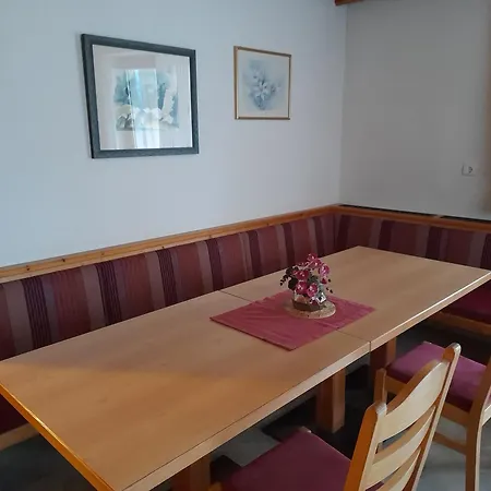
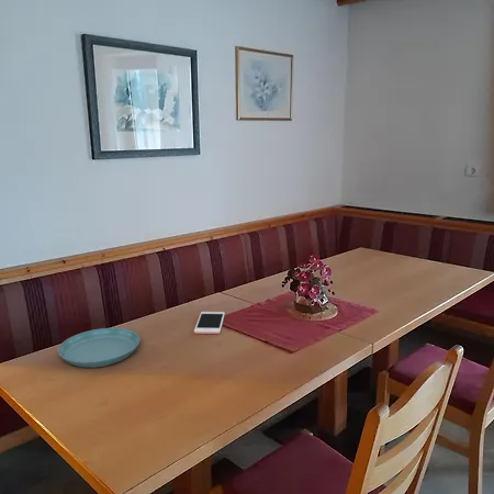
+ cell phone [193,311,226,335]
+ saucer [57,327,141,369]
